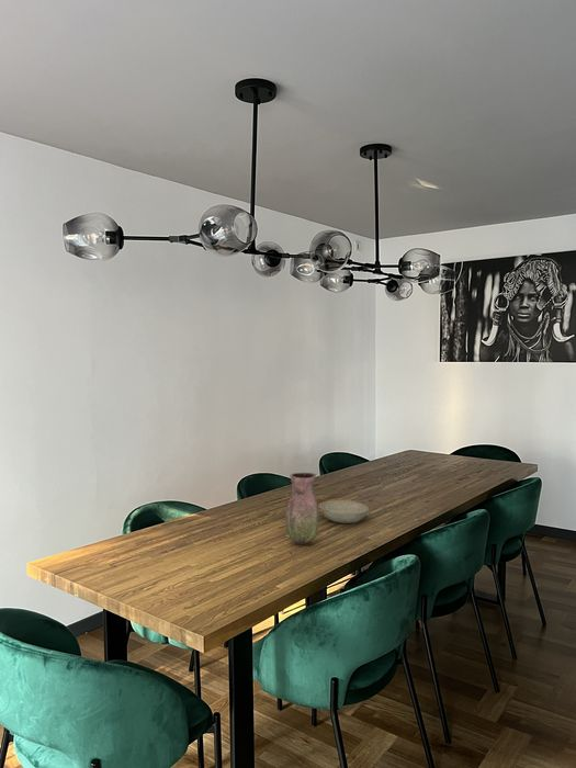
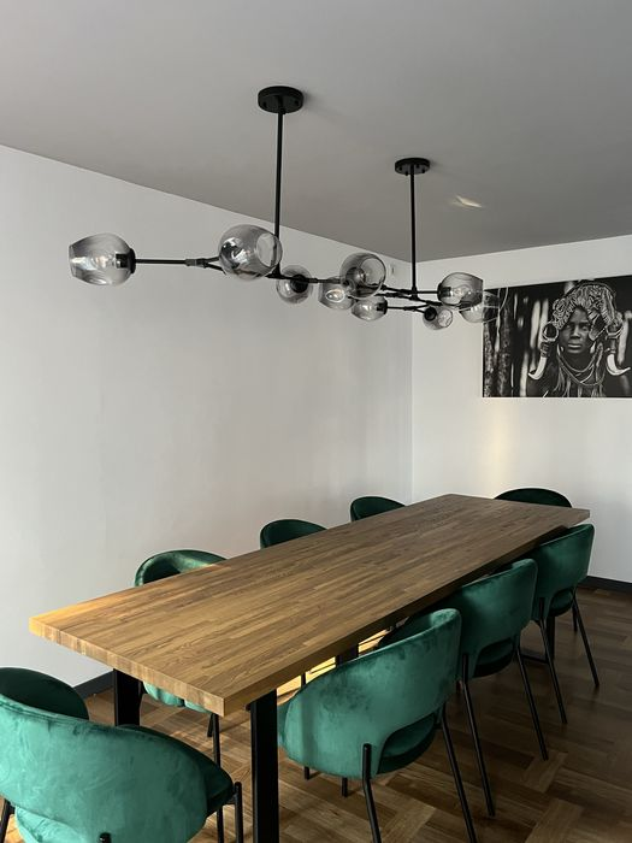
- vase [285,472,320,545]
- bowl [319,499,370,524]
